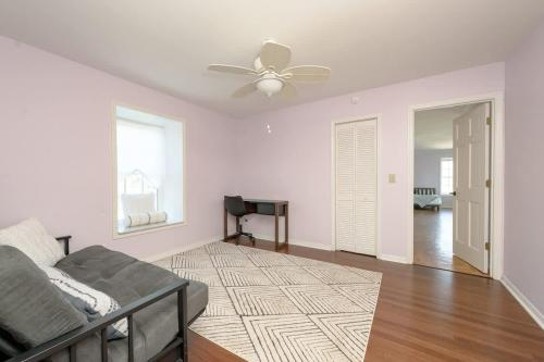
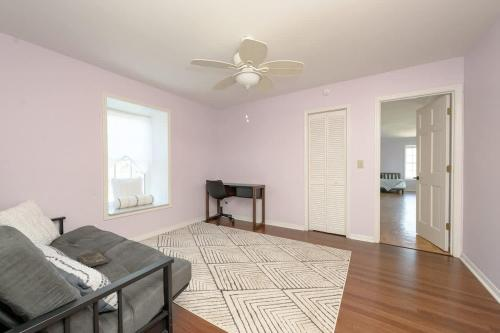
+ book [75,250,110,268]
